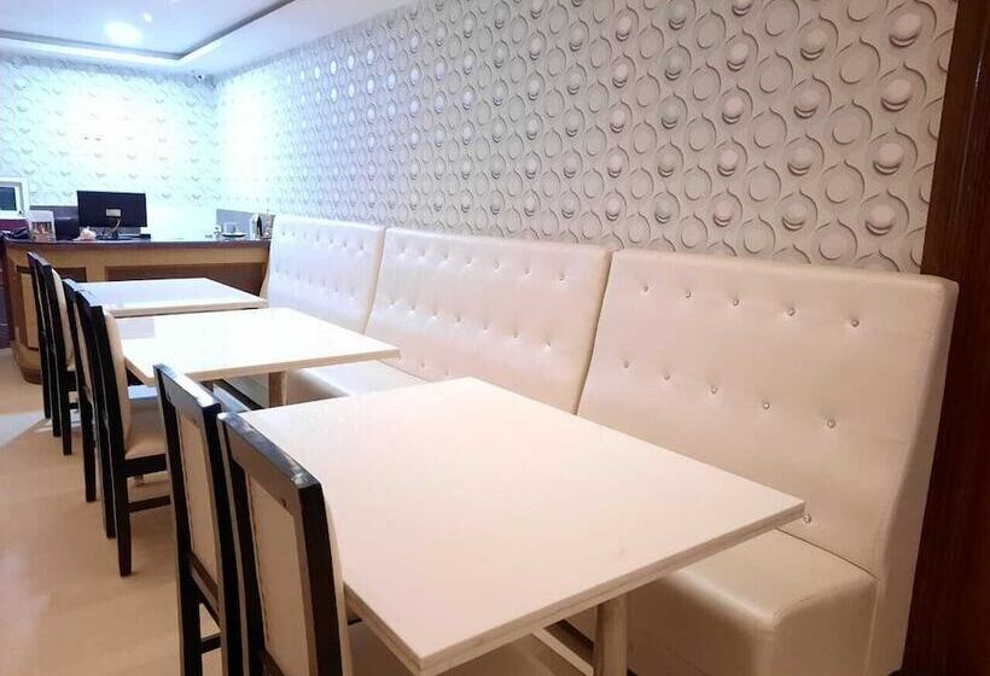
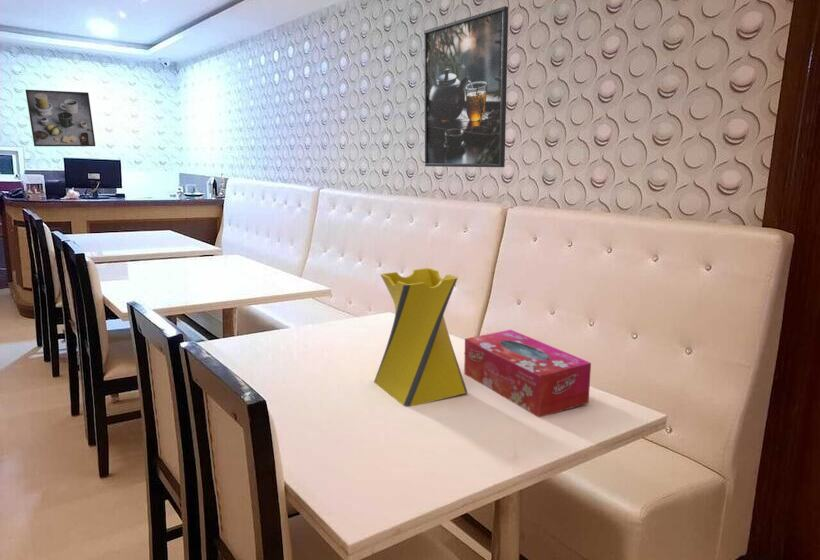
+ tissue box [463,329,592,418]
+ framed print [24,89,96,147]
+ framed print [423,5,509,168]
+ vase [373,267,468,408]
